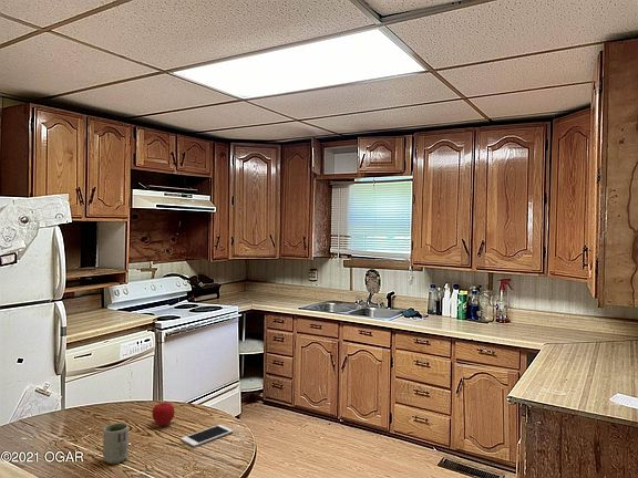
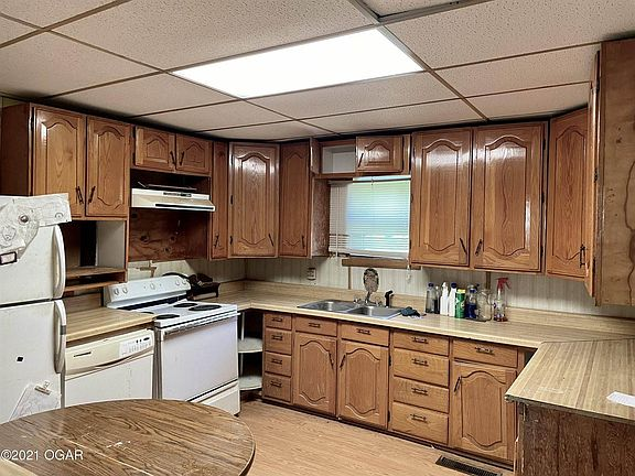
- apple [151,402,176,427]
- cup [102,422,130,465]
- cell phone [181,424,234,447]
